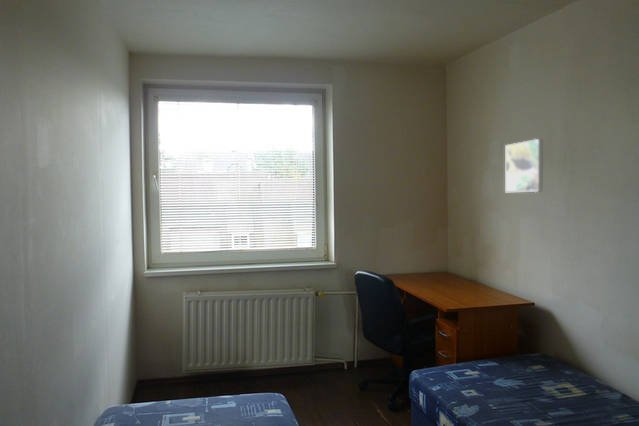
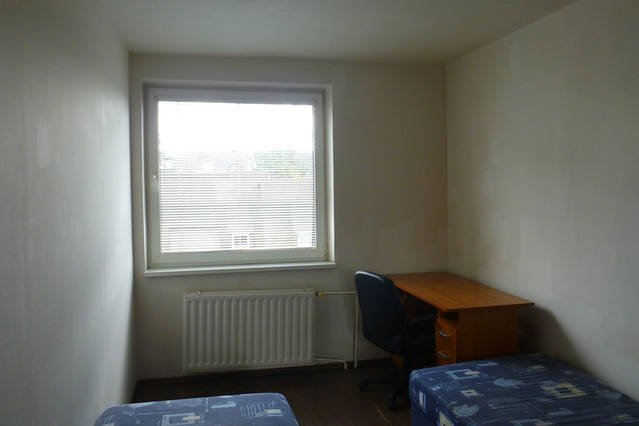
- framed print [504,138,544,193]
